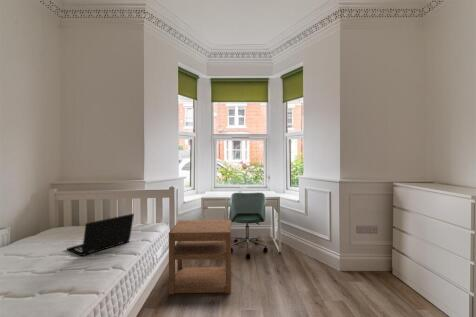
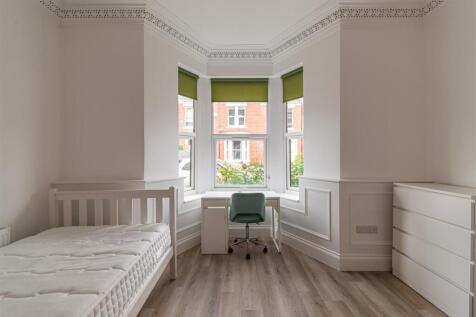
- nightstand [168,219,232,295]
- laptop [65,213,135,257]
